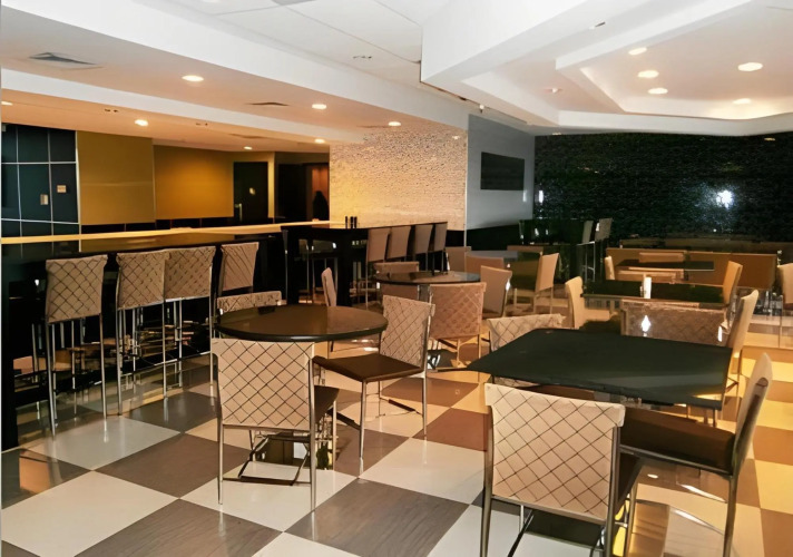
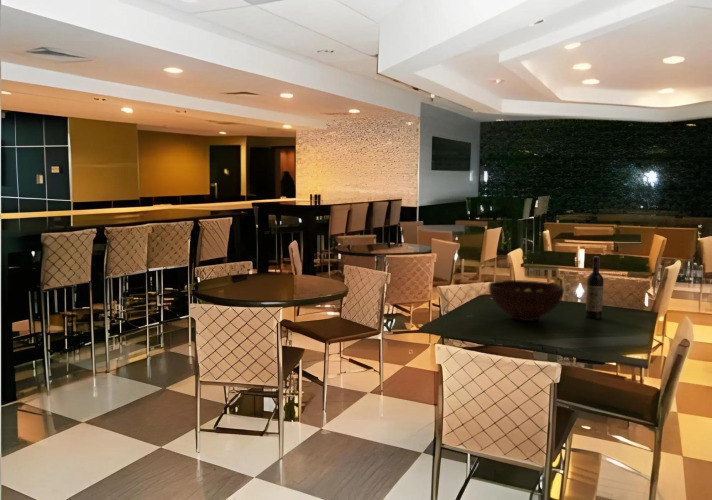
+ fruit bowl [488,279,565,322]
+ wine bottle [585,256,605,319]
